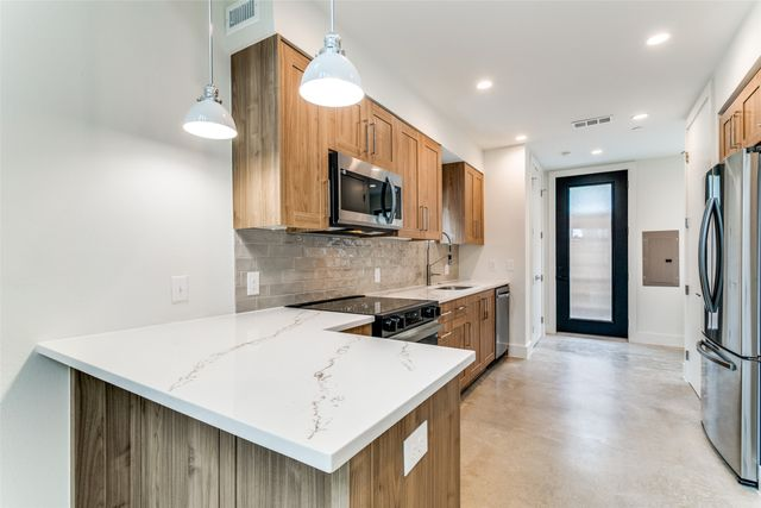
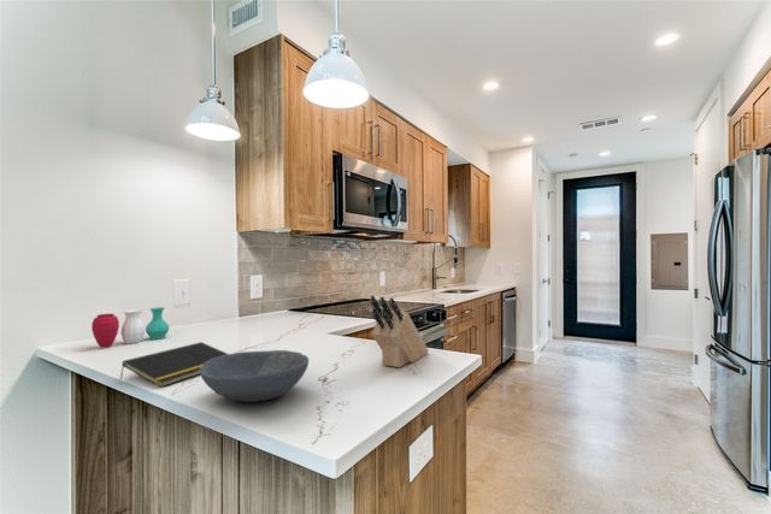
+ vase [90,306,170,348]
+ notepad [119,341,229,389]
+ bowl [200,349,310,403]
+ knife block [369,294,430,368]
